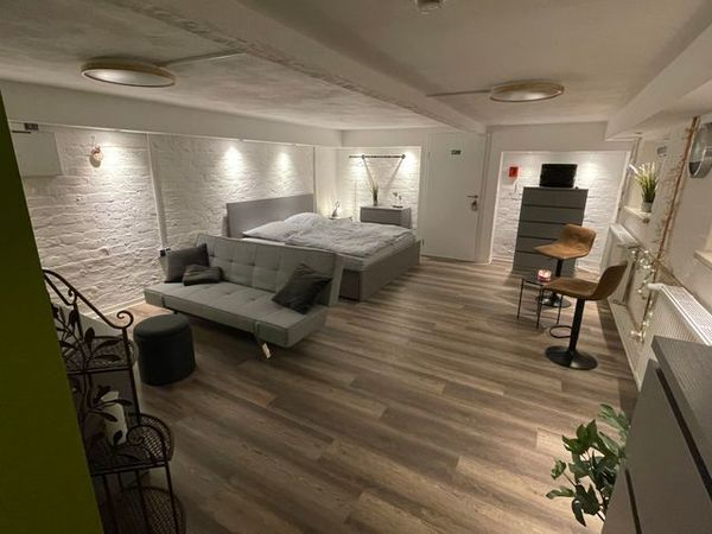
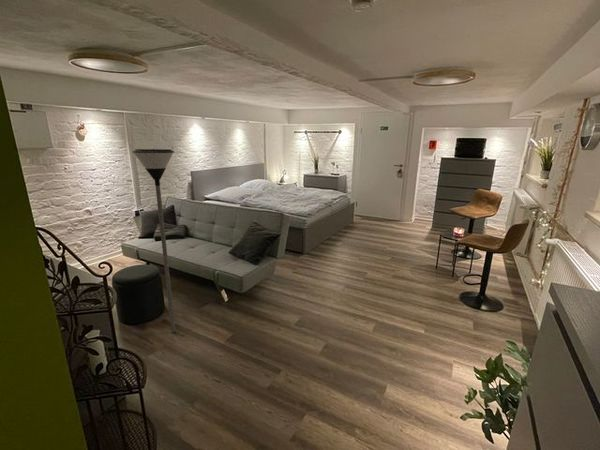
+ floor lamp [131,148,176,334]
